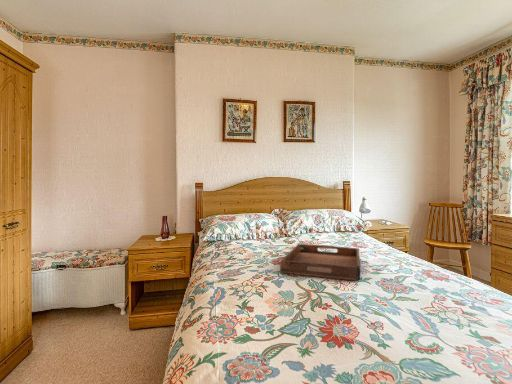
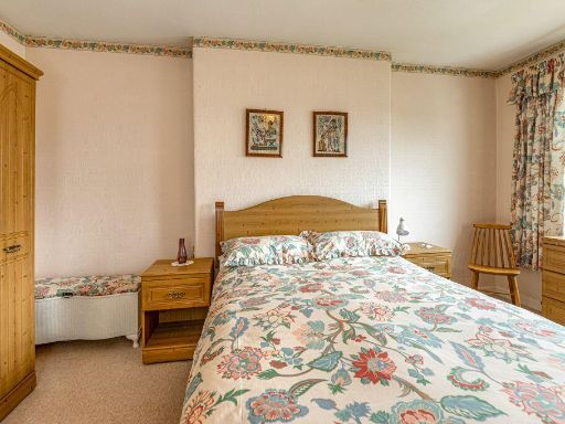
- serving tray [279,243,361,282]
